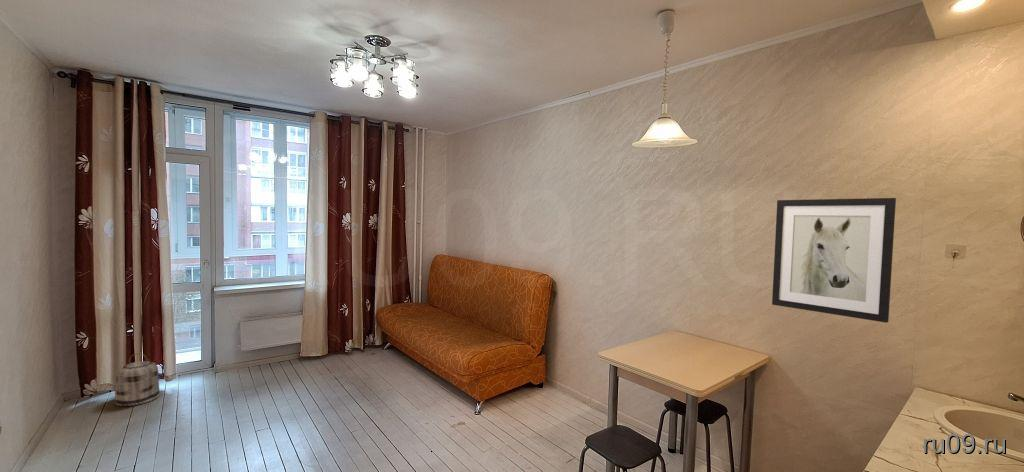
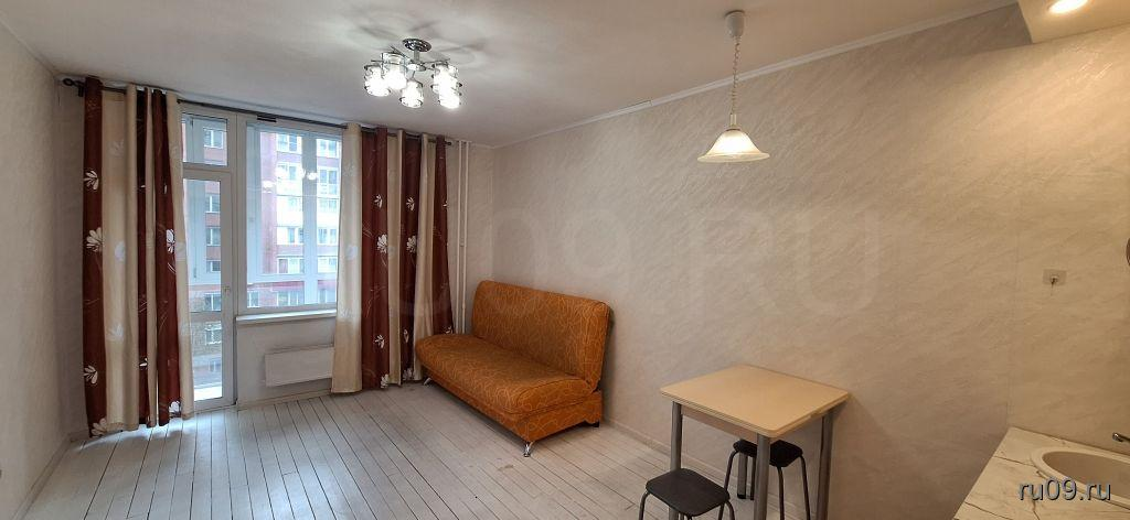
- basket [114,352,161,407]
- wall art [771,197,897,324]
